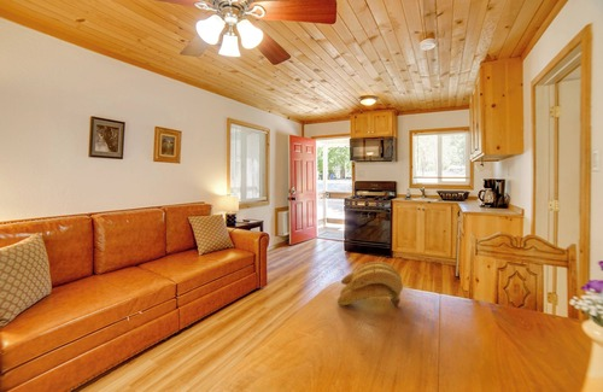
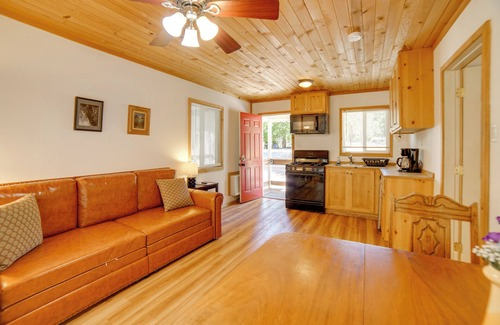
- banana bunch [336,261,404,306]
